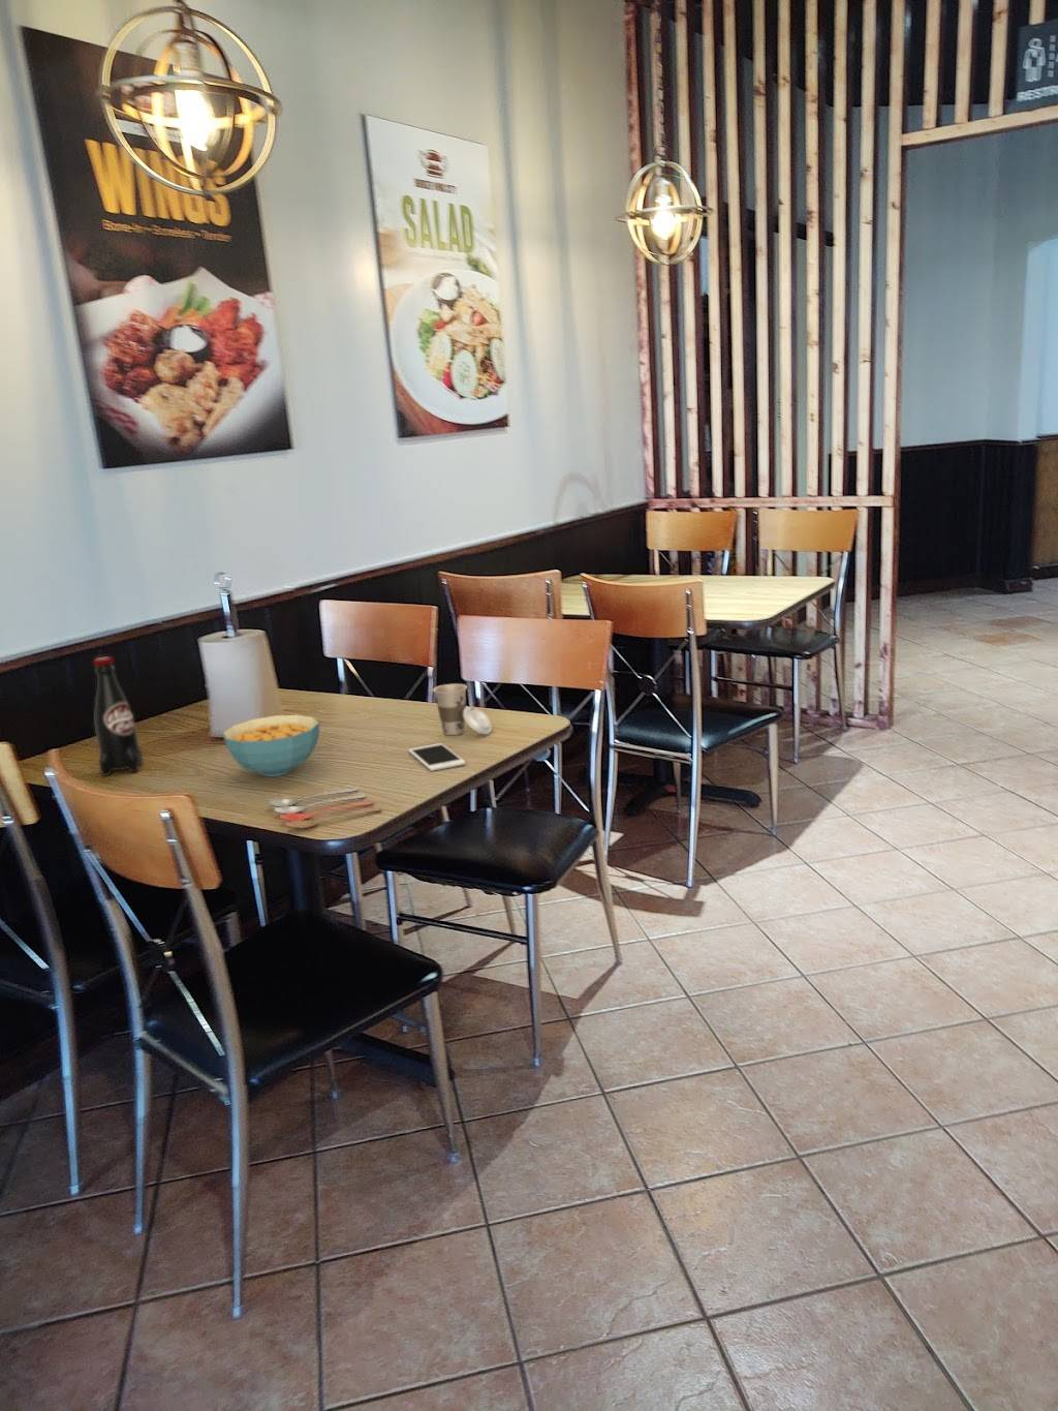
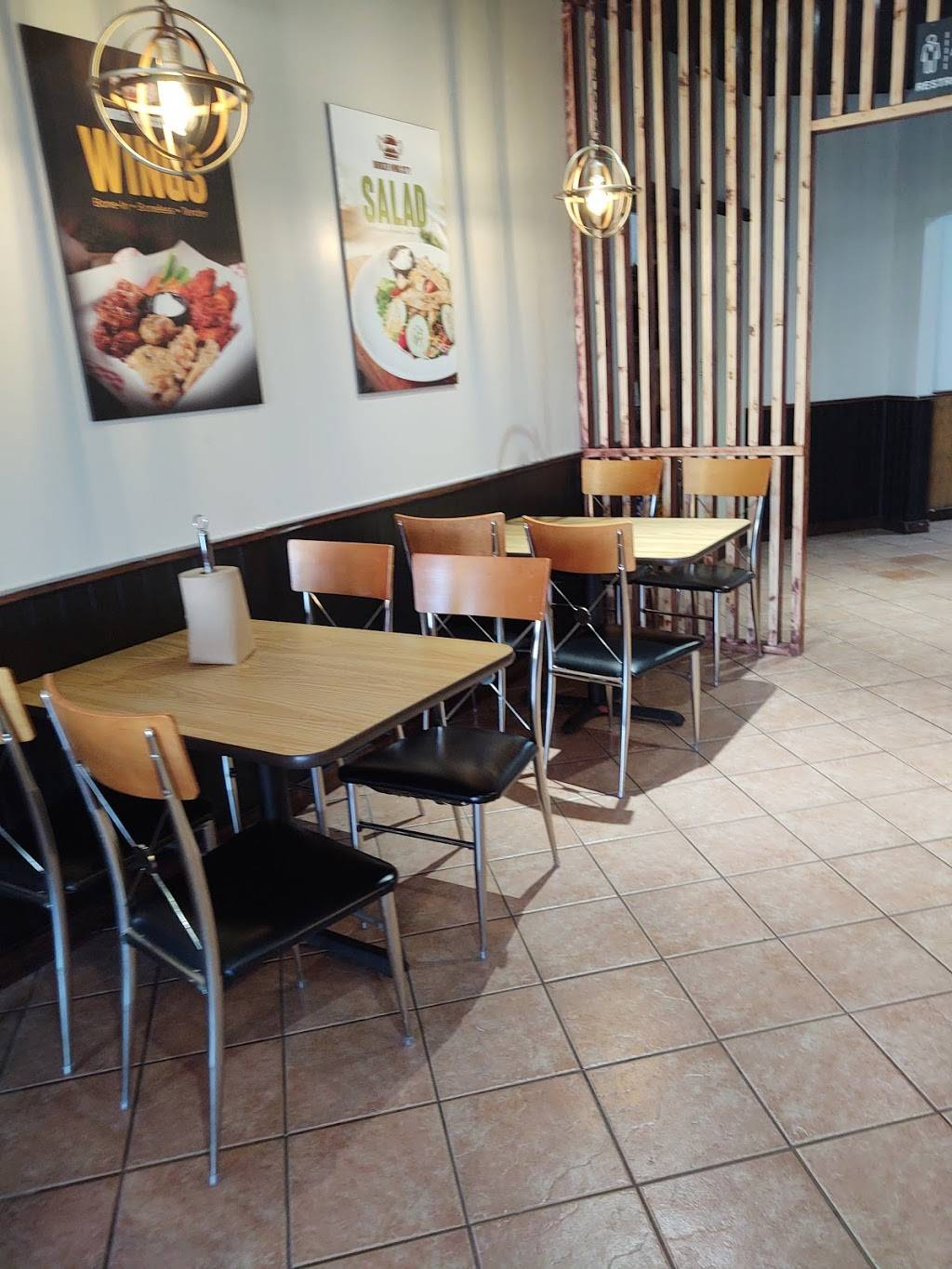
- cooking utensil [266,786,382,831]
- cereal bowl [221,713,320,777]
- soda bottle [92,655,144,777]
- cup [432,684,492,736]
- cell phone [407,743,467,772]
